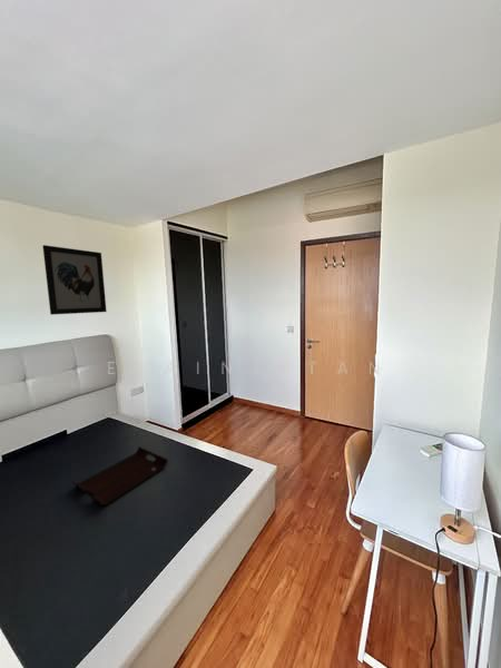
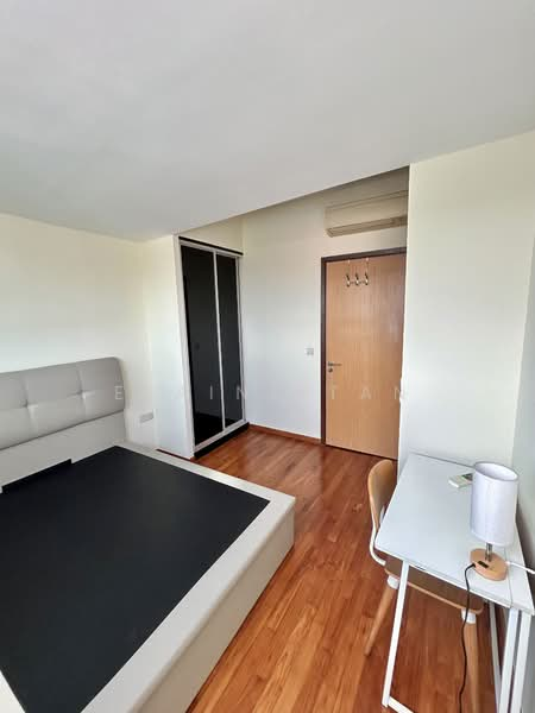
- serving tray [70,445,169,507]
- wall art [41,244,108,316]
